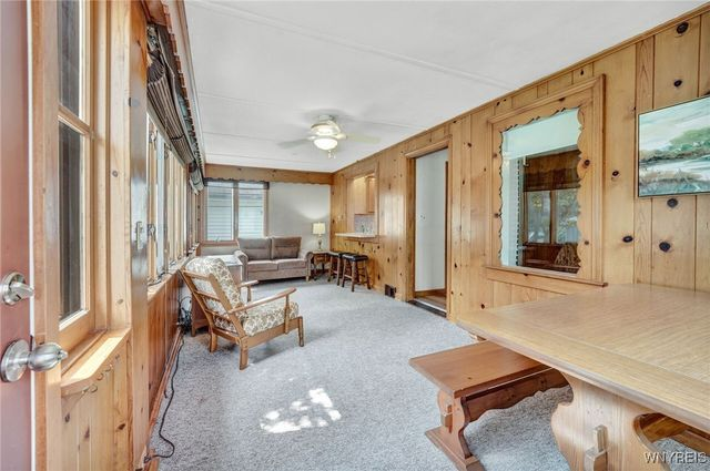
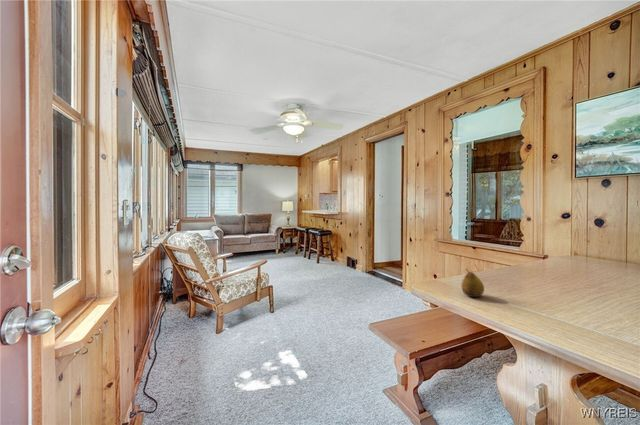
+ fruit [460,268,485,298]
